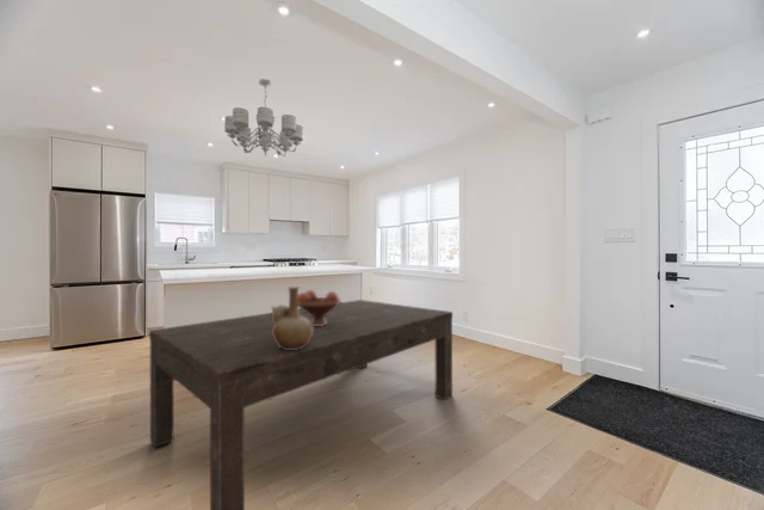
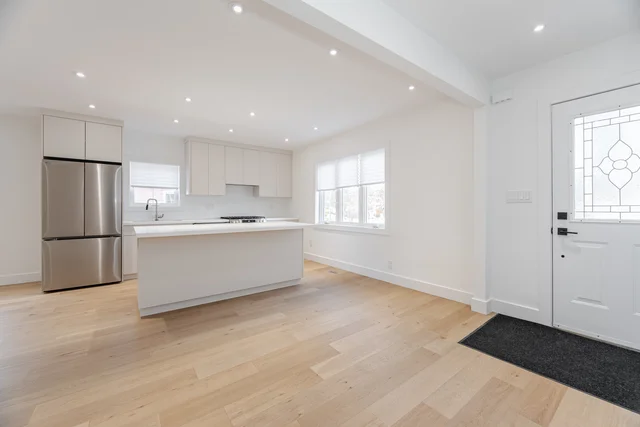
- vase [270,285,314,350]
- chandelier [223,78,304,158]
- dining table [148,299,454,510]
- fruit bowl [297,289,343,326]
